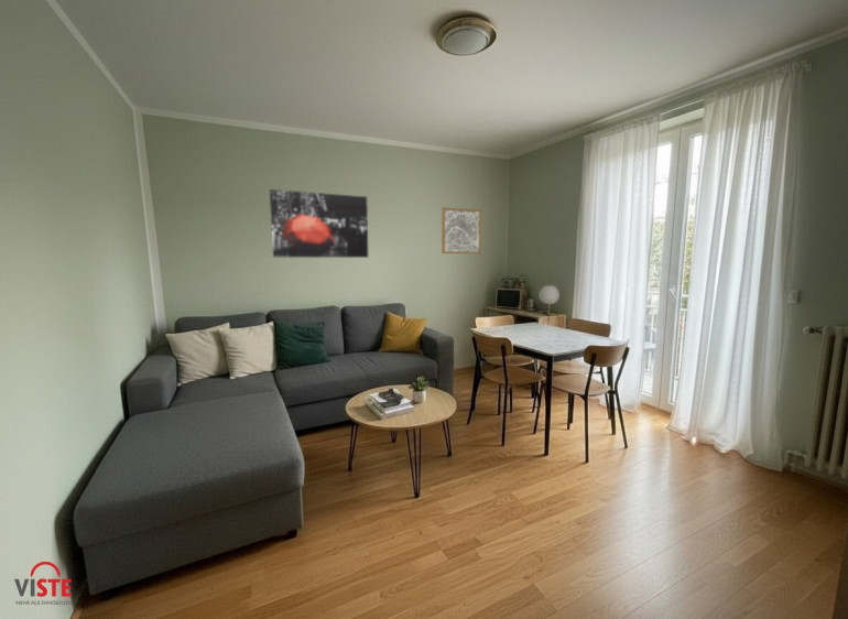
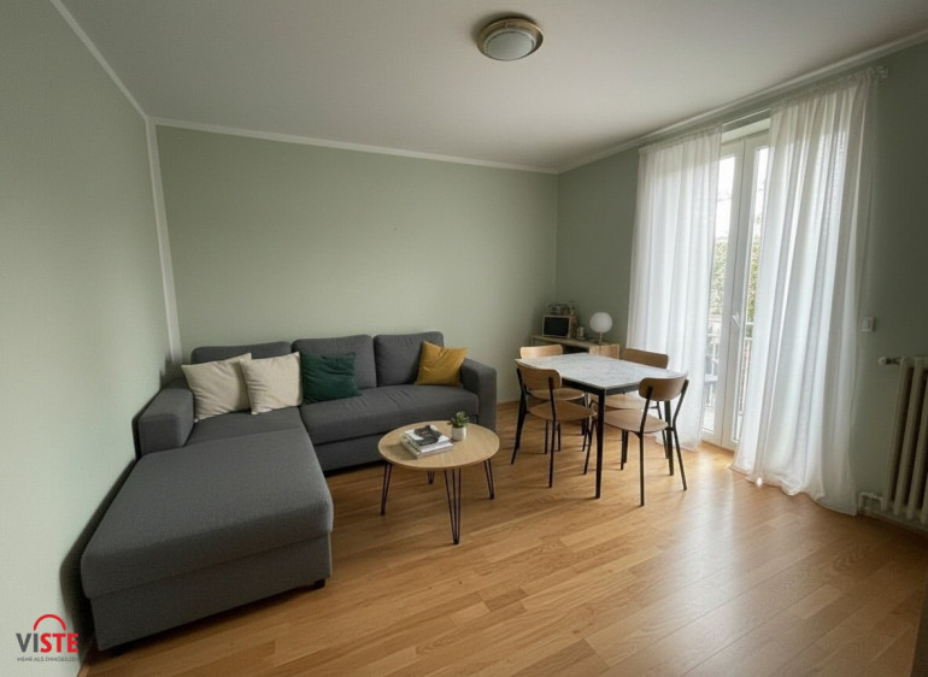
- wall art [269,188,370,259]
- wall art [441,206,482,254]
